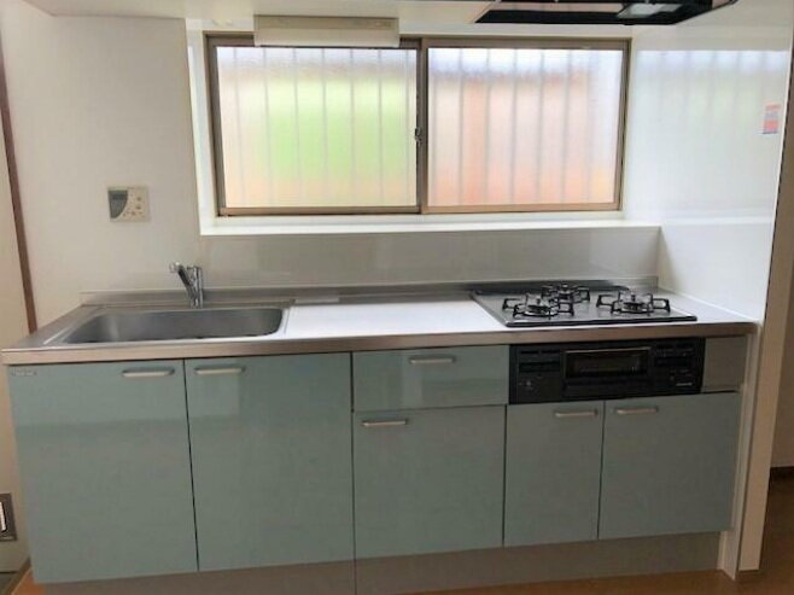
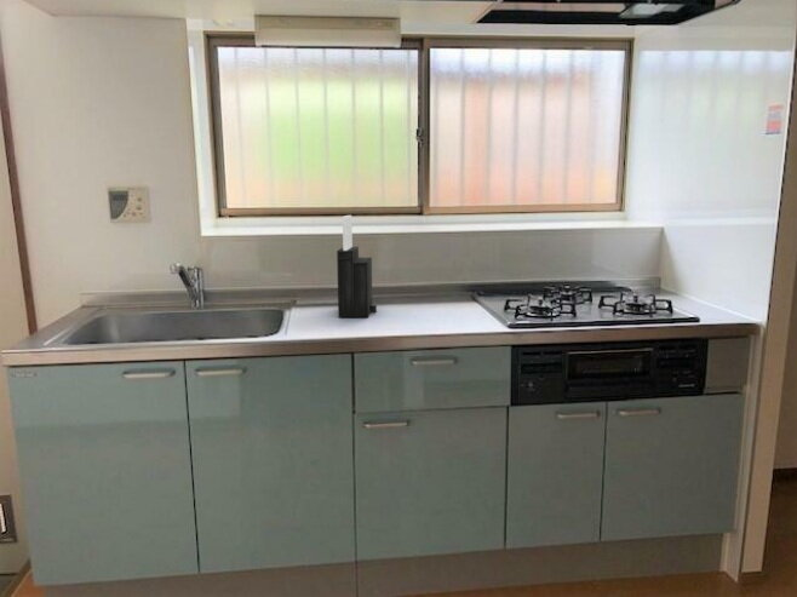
+ knife block [336,214,378,318]
